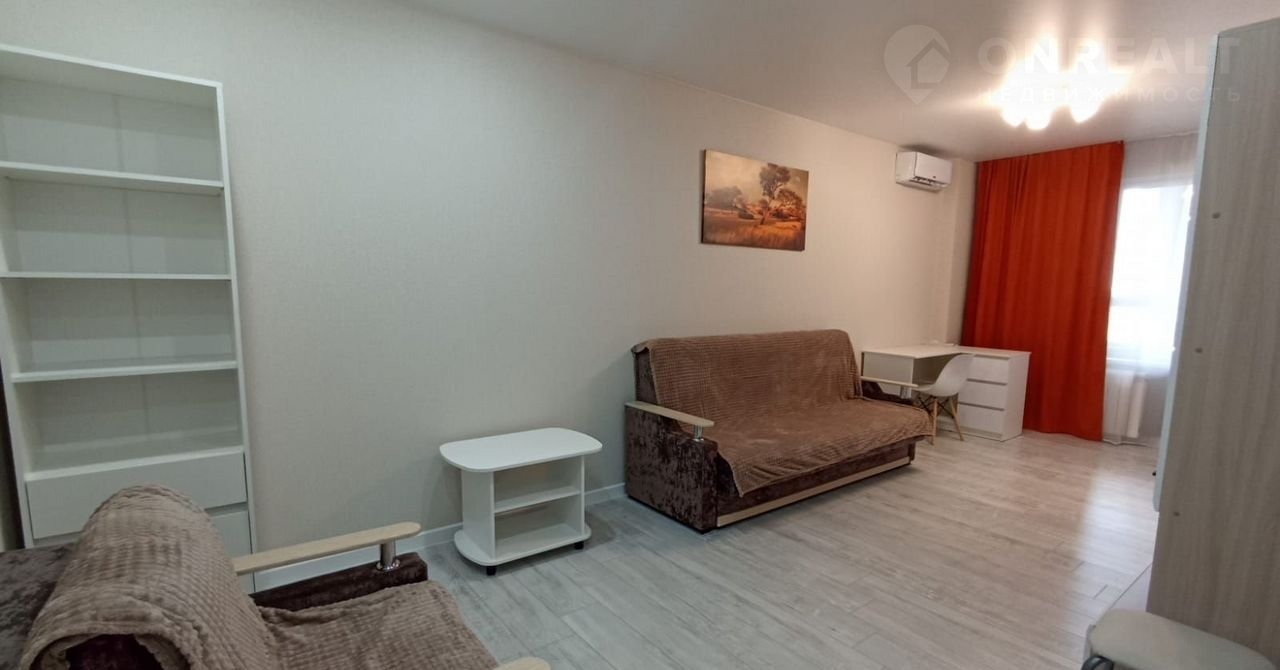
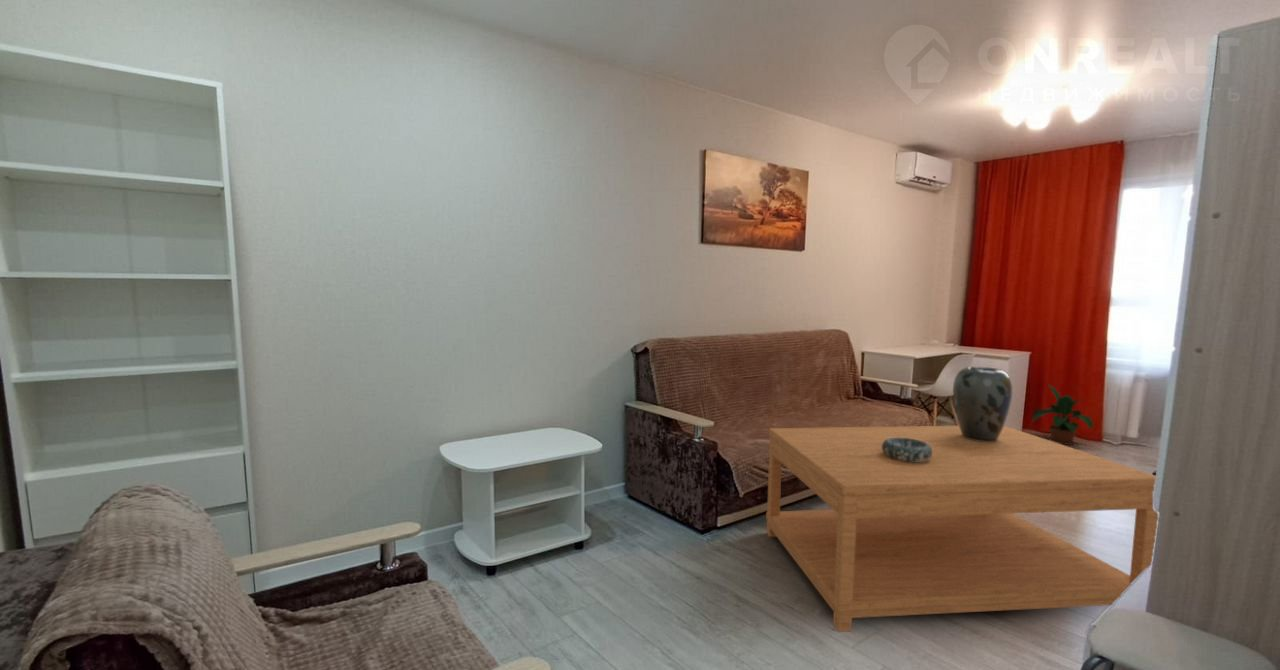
+ vase [952,366,1013,442]
+ potted plant [1031,383,1094,446]
+ coffee table [765,425,1159,633]
+ decorative bowl [882,438,932,462]
